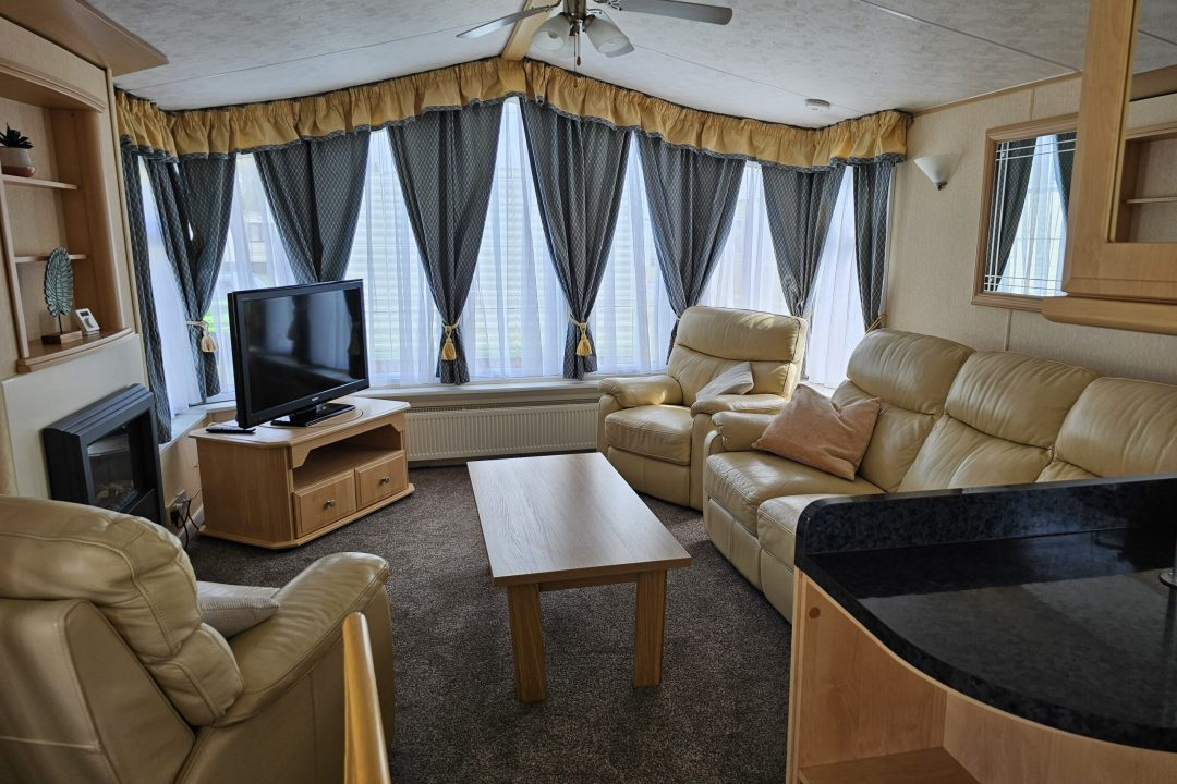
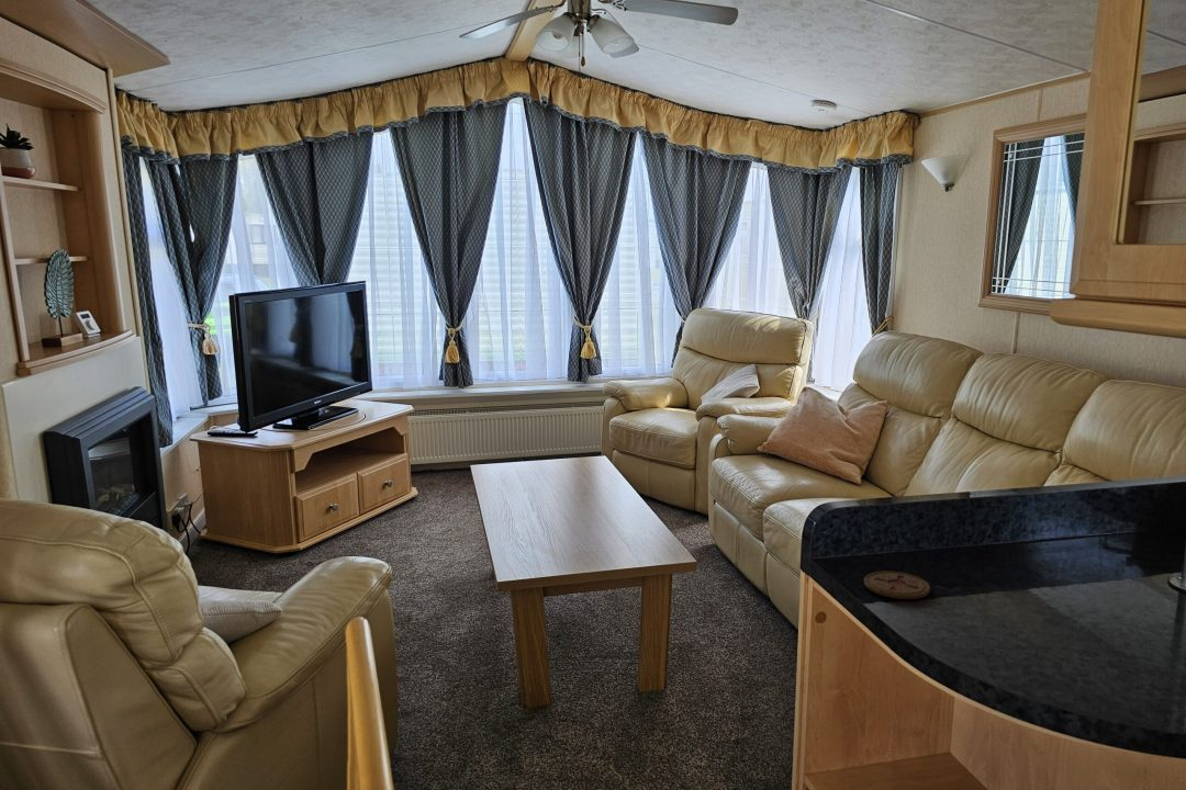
+ coaster [863,571,931,600]
